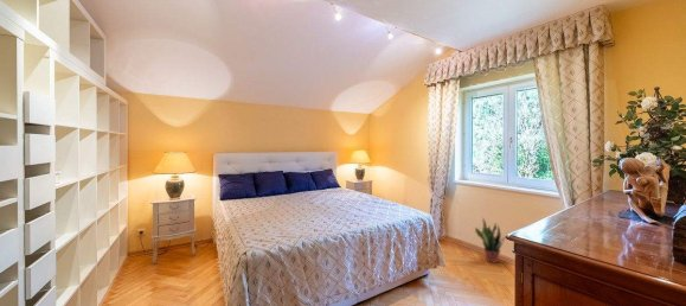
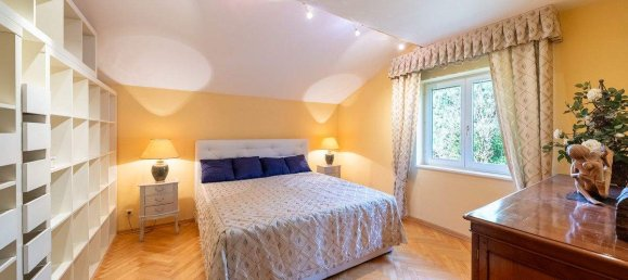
- potted plant [474,217,506,264]
